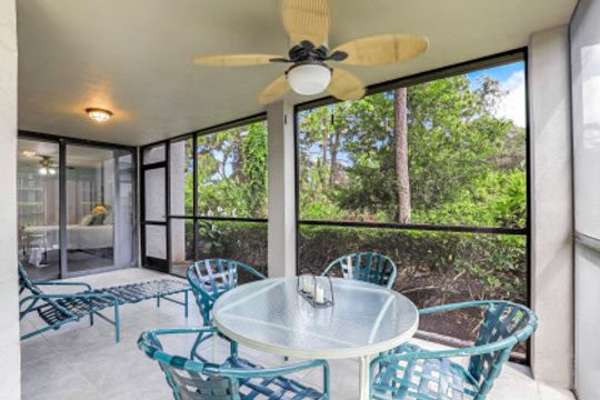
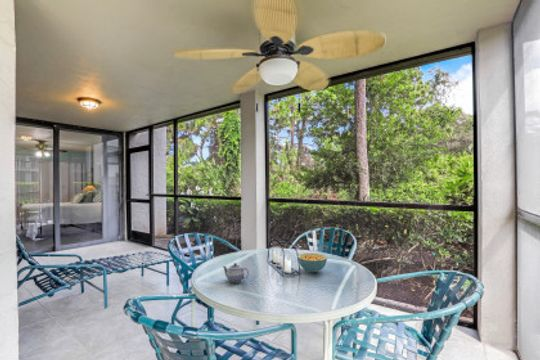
+ cereal bowl [297,252,328,273]
+ teapot [222,262,250,284]
